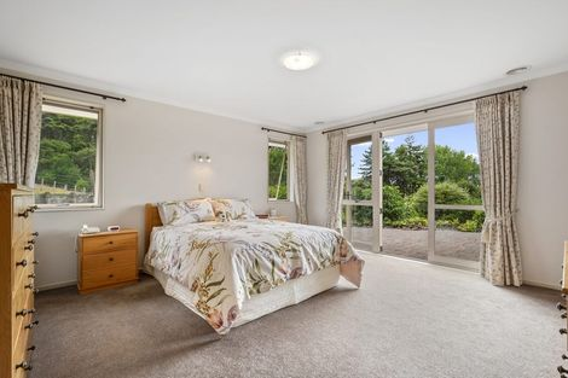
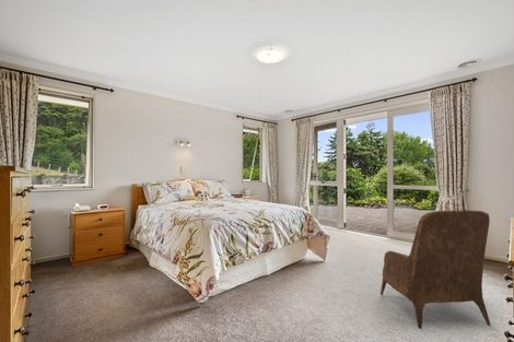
+ armchair [379,210,491,330]
